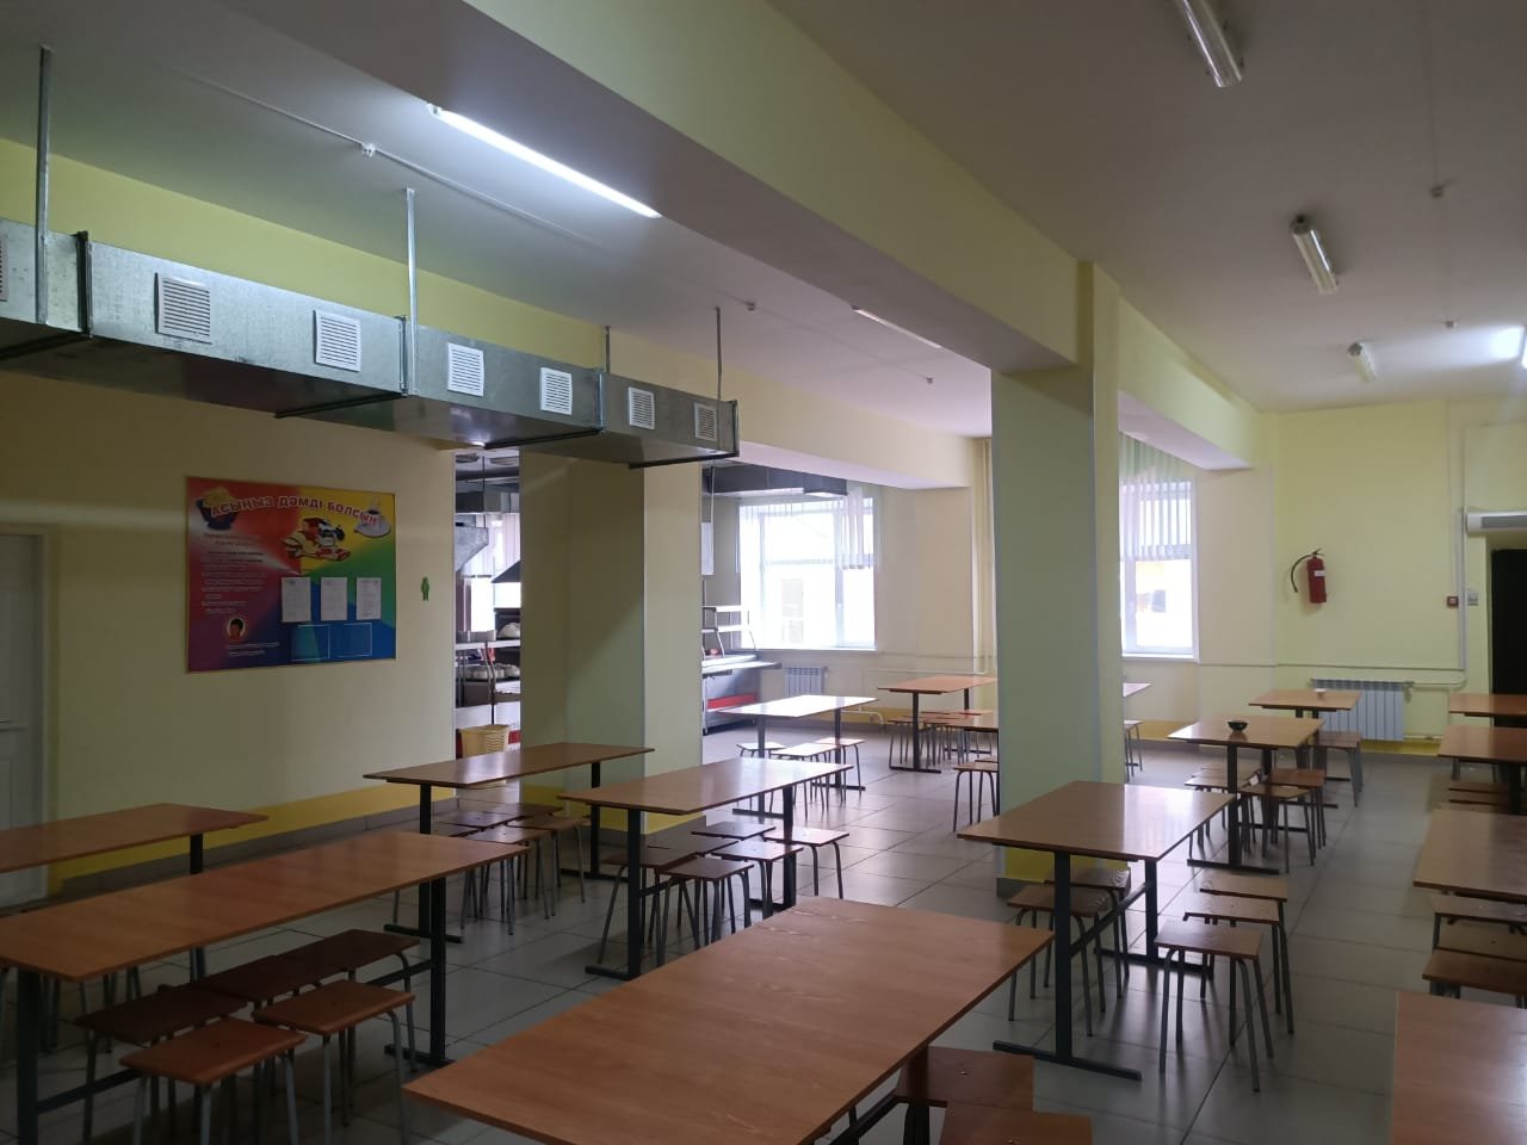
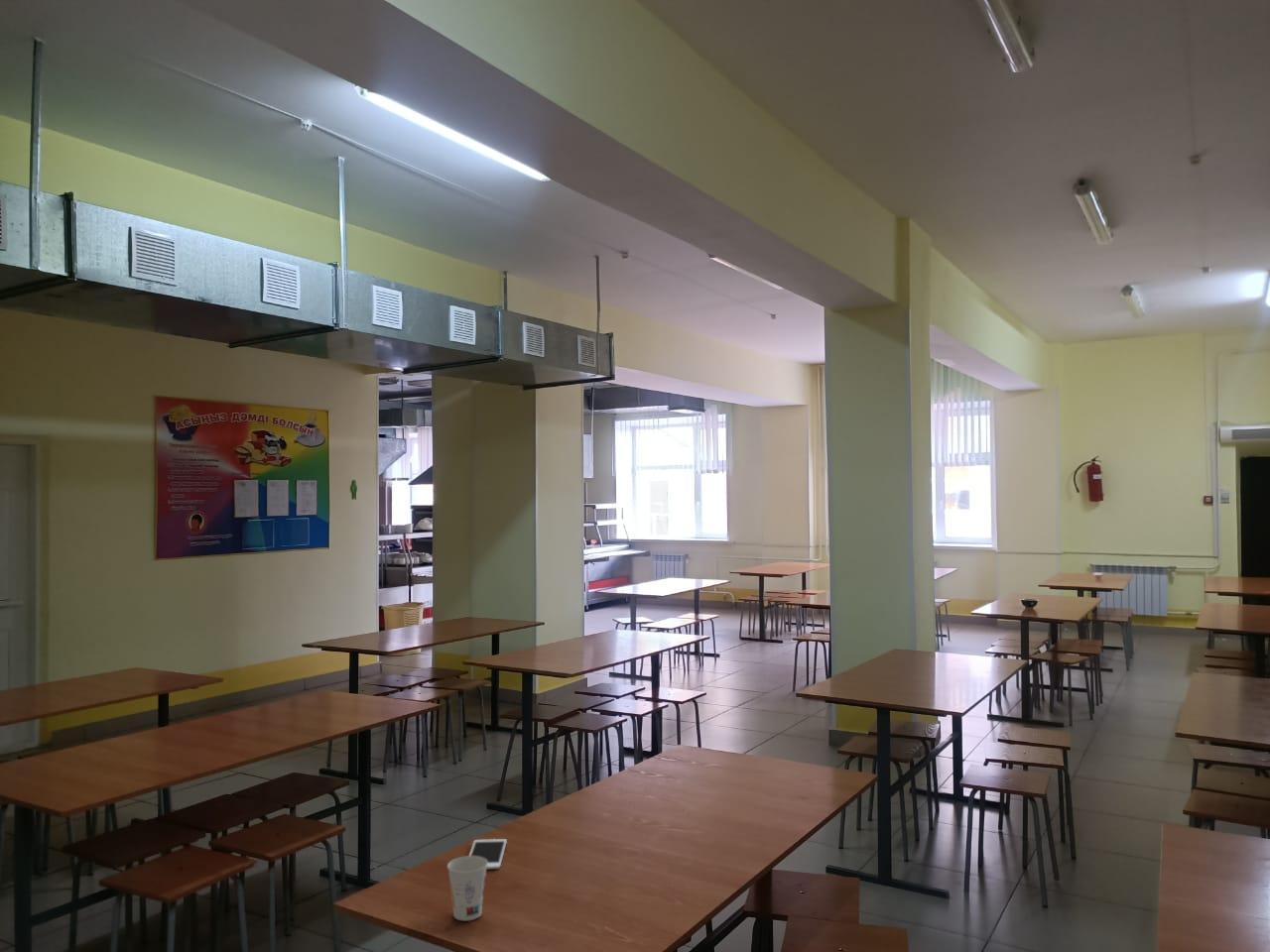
+ cup [446,855,488,922]
+ cell phone [468,838,508,871]
